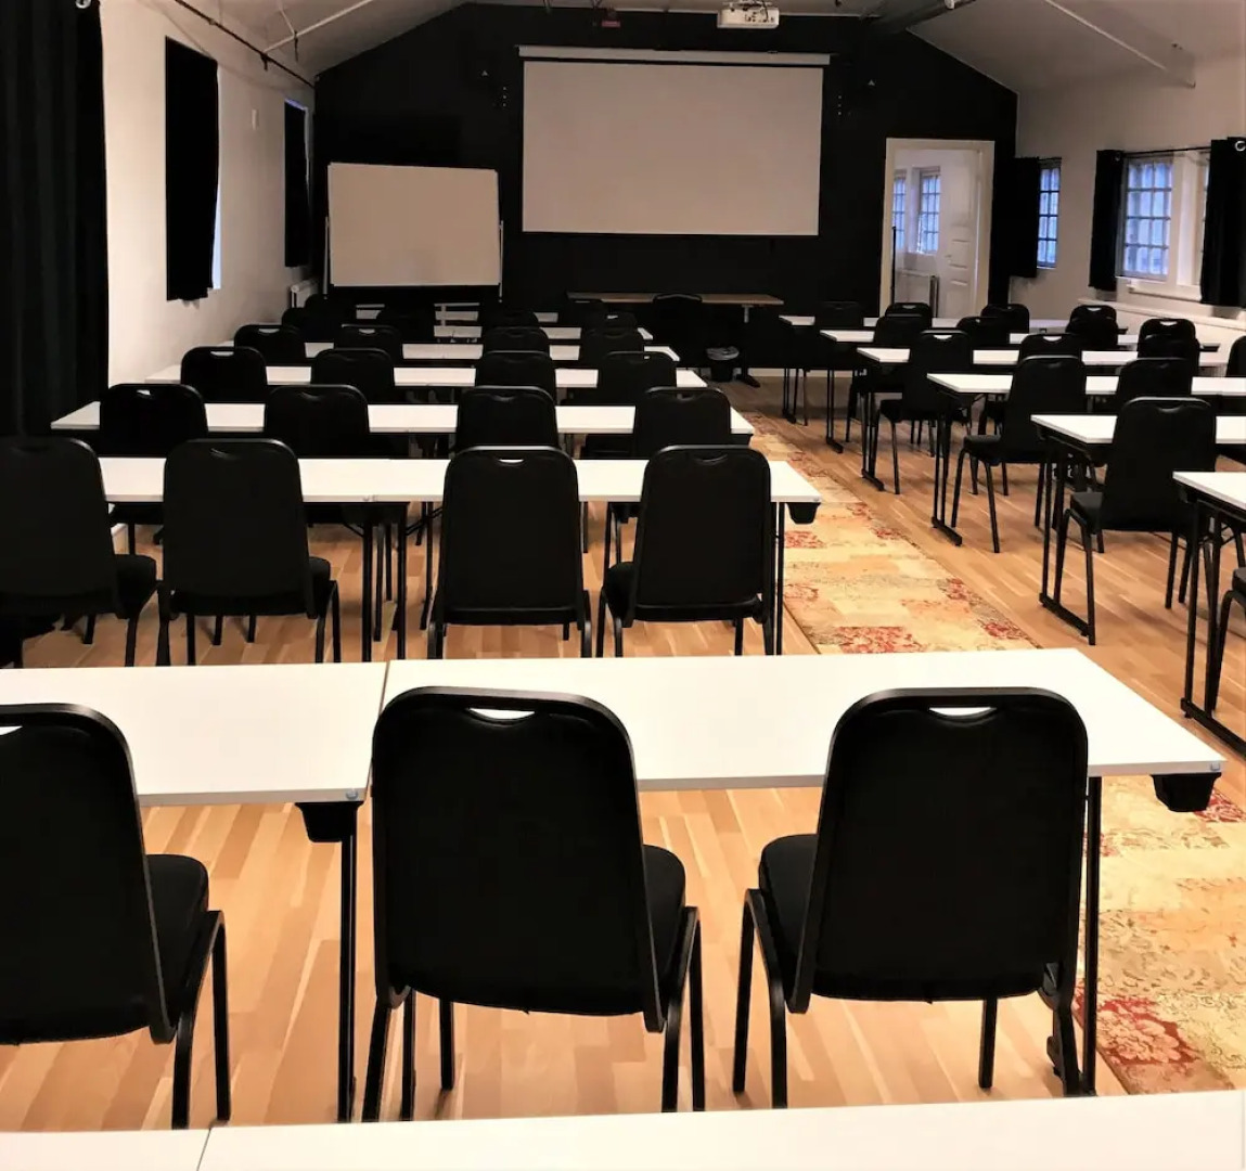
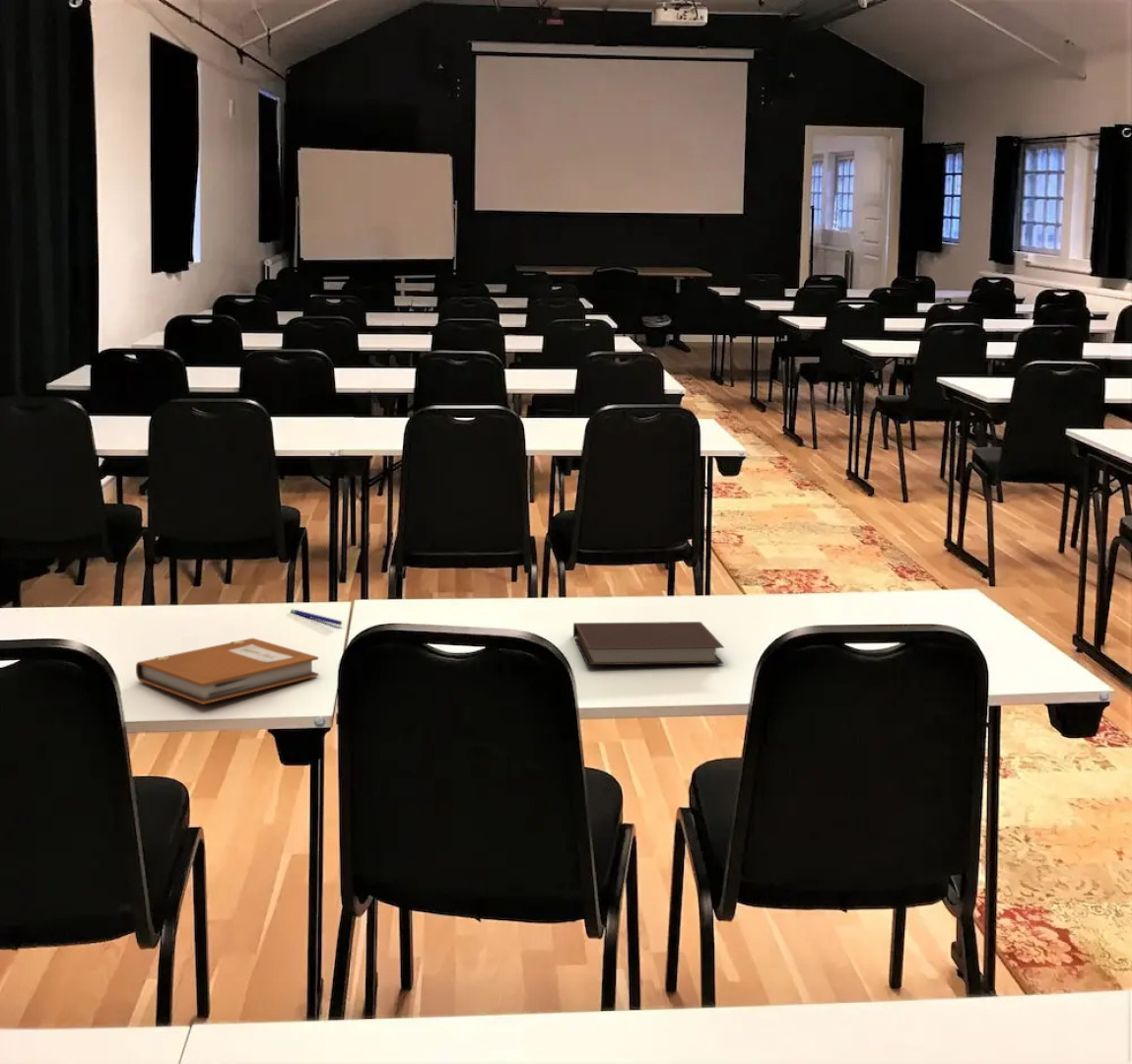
+ pen [290,608,343,627]
+ notebook [572,621,725,666]
+ notebook [135,637,319,705]
